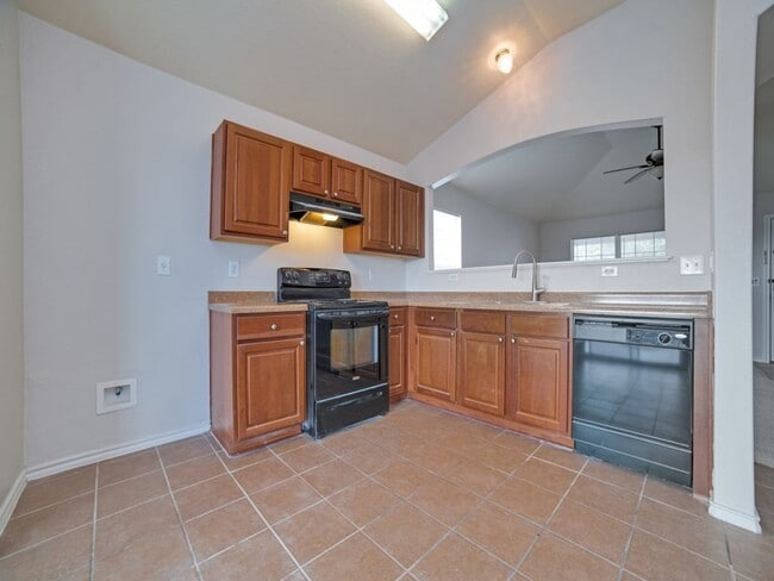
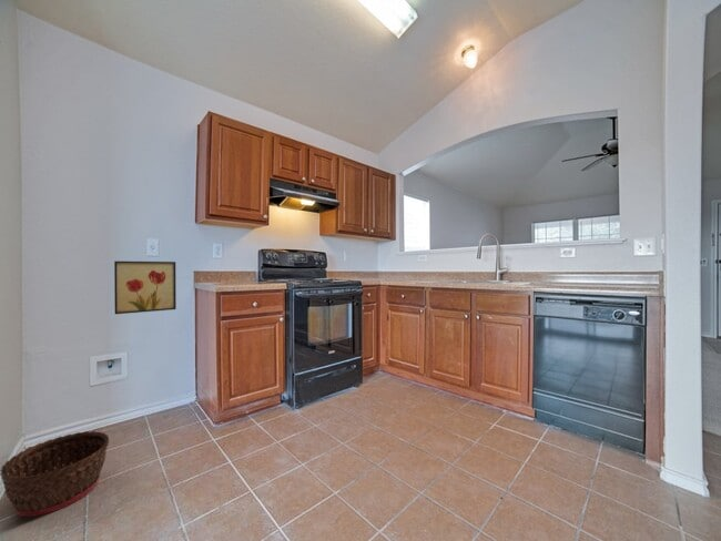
+ basket [0,430,110,518]
+ wall art [113,261,177,315]
